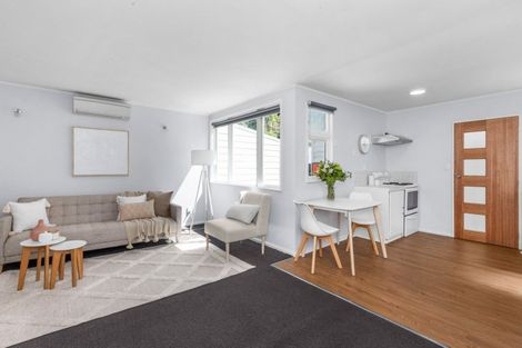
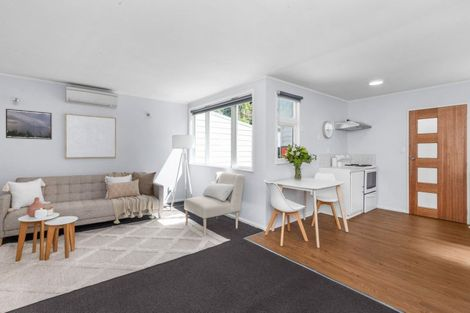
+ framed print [5,108,53,141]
